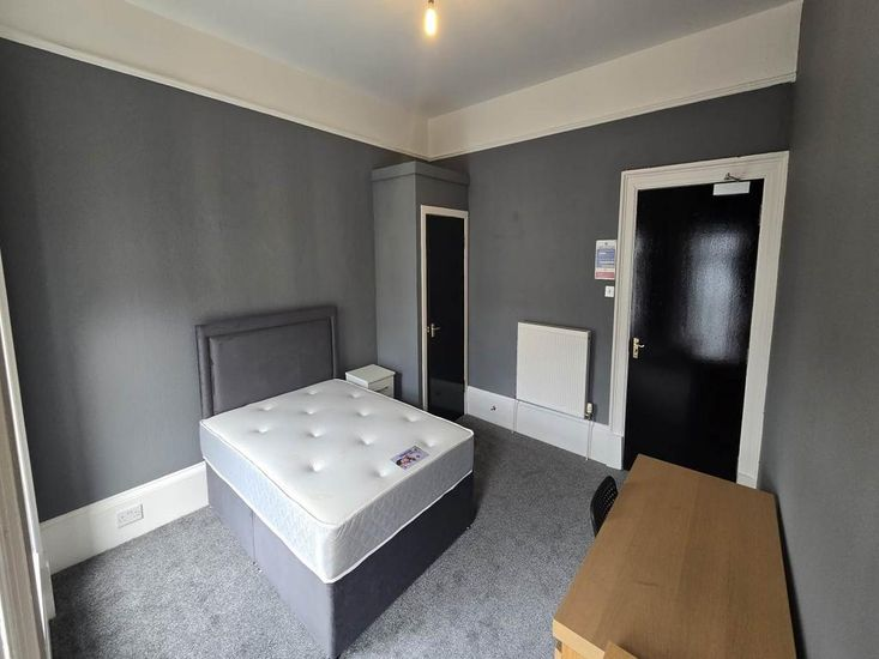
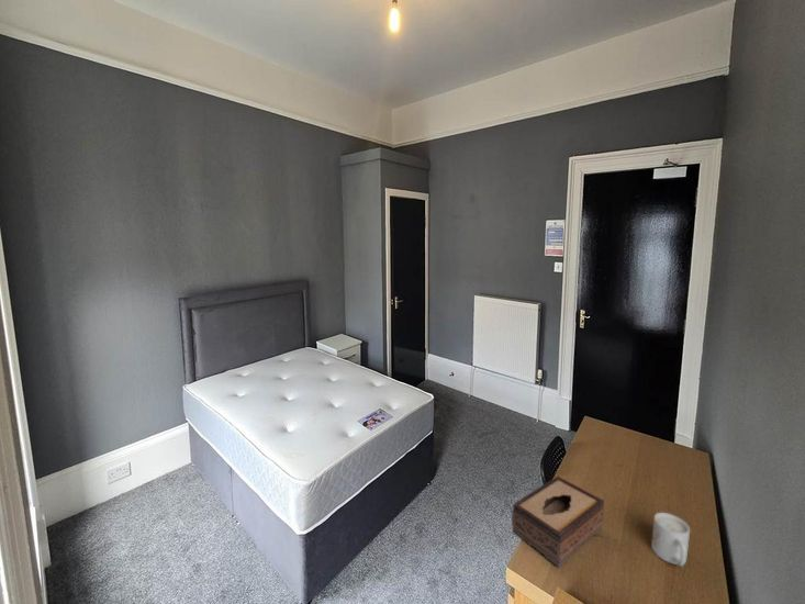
+ tissue box [511,476,606,569]
+ mug [650,512,691,568]
